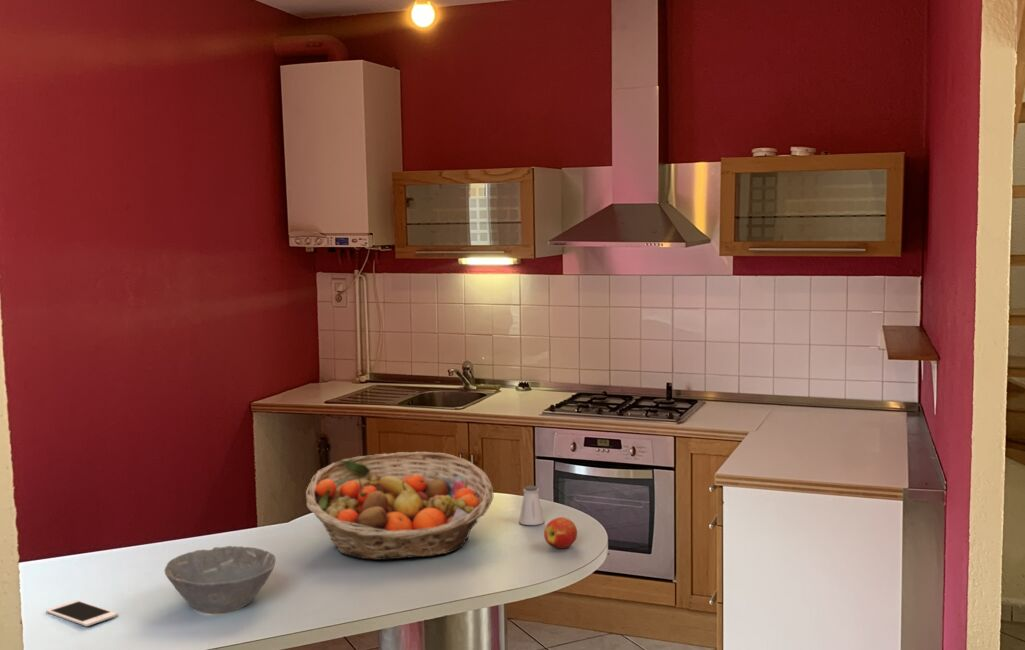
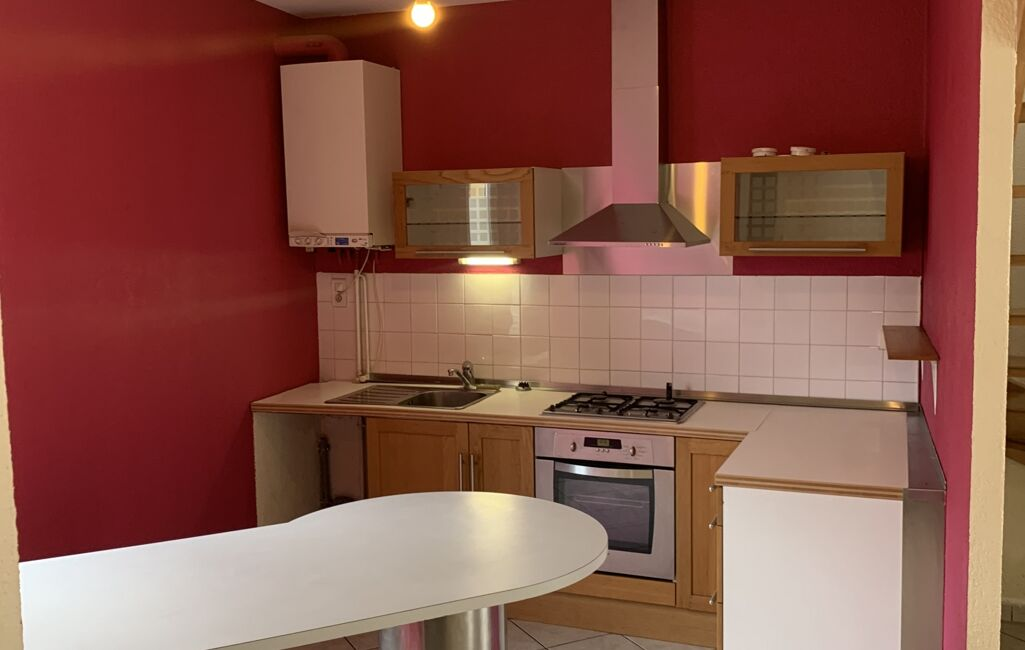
- apple [543,516,578,549]
- saltshaker [518,485,545,526]
- fruit basket [305,451,494,561]
- bowl [164,545,277,614]
- cell phone [45,599,118,627]
